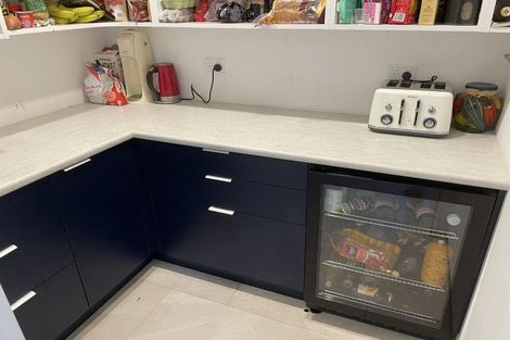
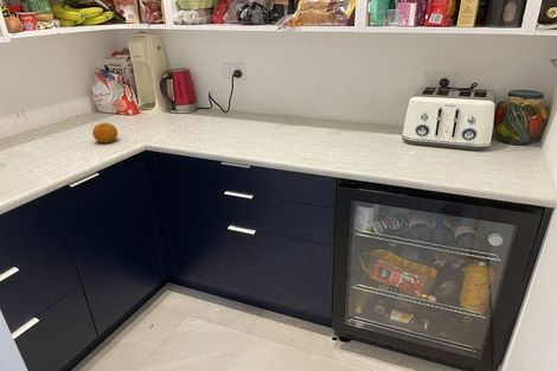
+ fruit [91,122,119,143]
